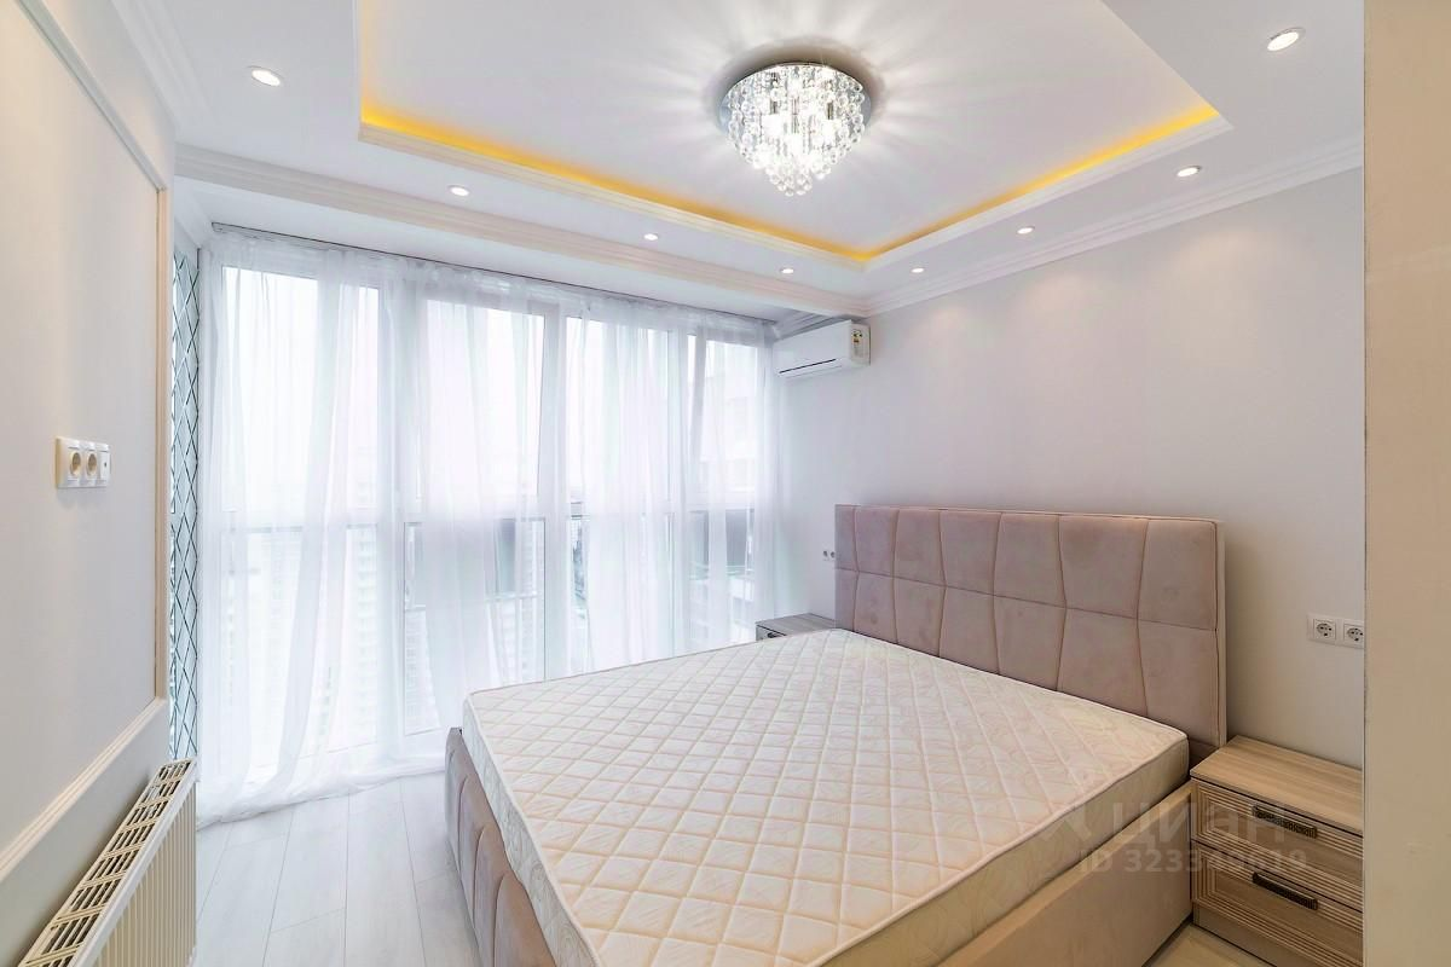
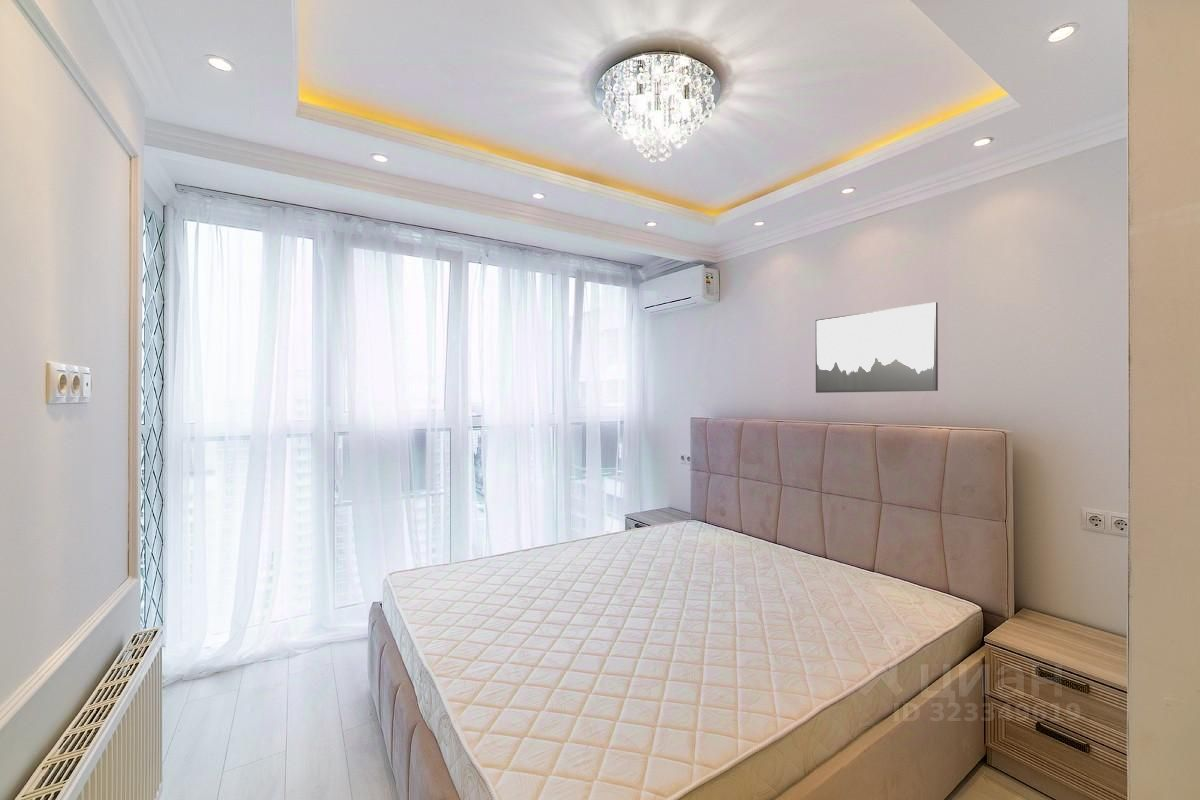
+ wall art [815,301,939,394]
